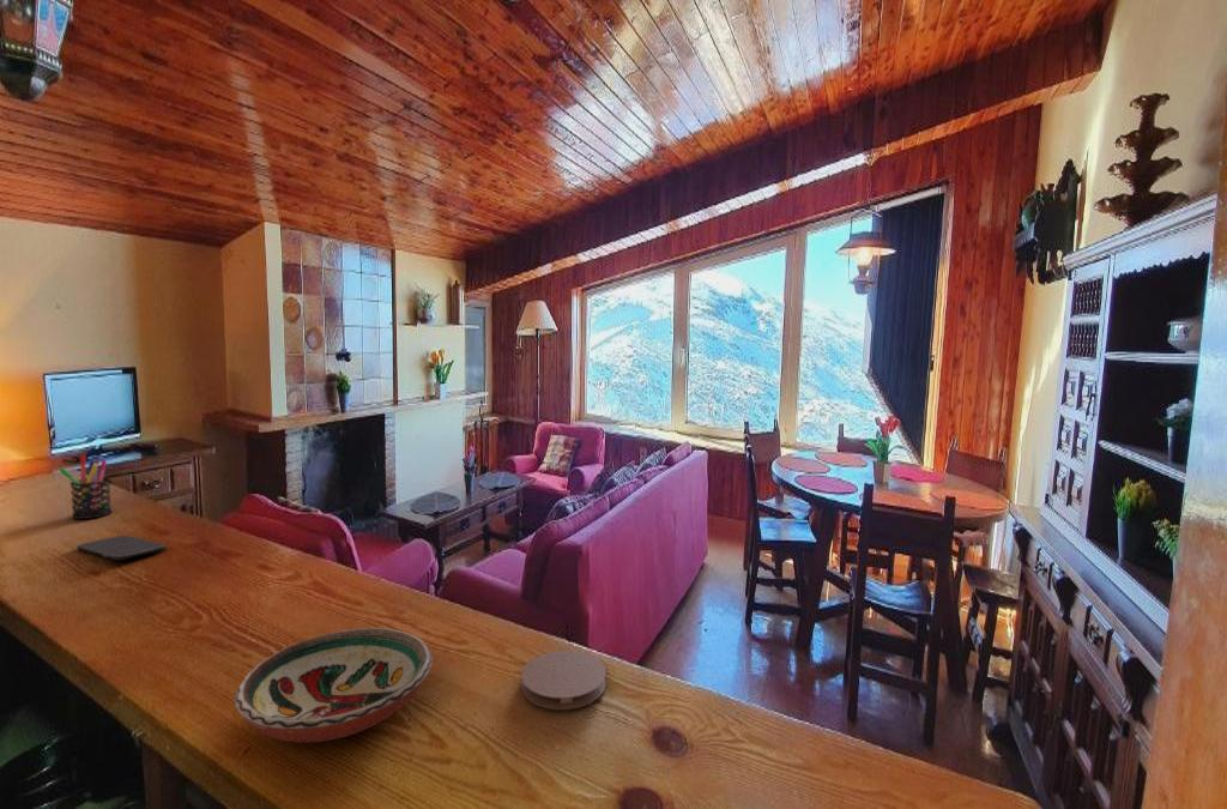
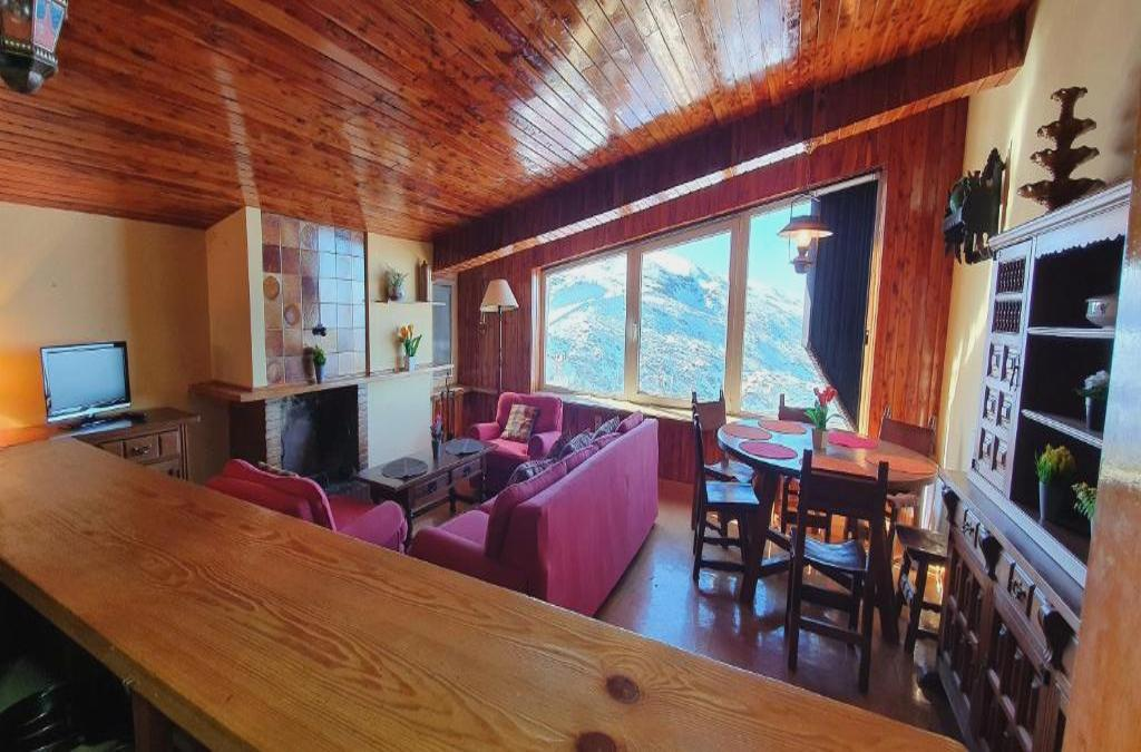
- smartphone [75,535,167,562]
- decorative bowl [234,627,433,743]
- pen holder [58,453,113,520]
- coaster [520,650,608,711]
